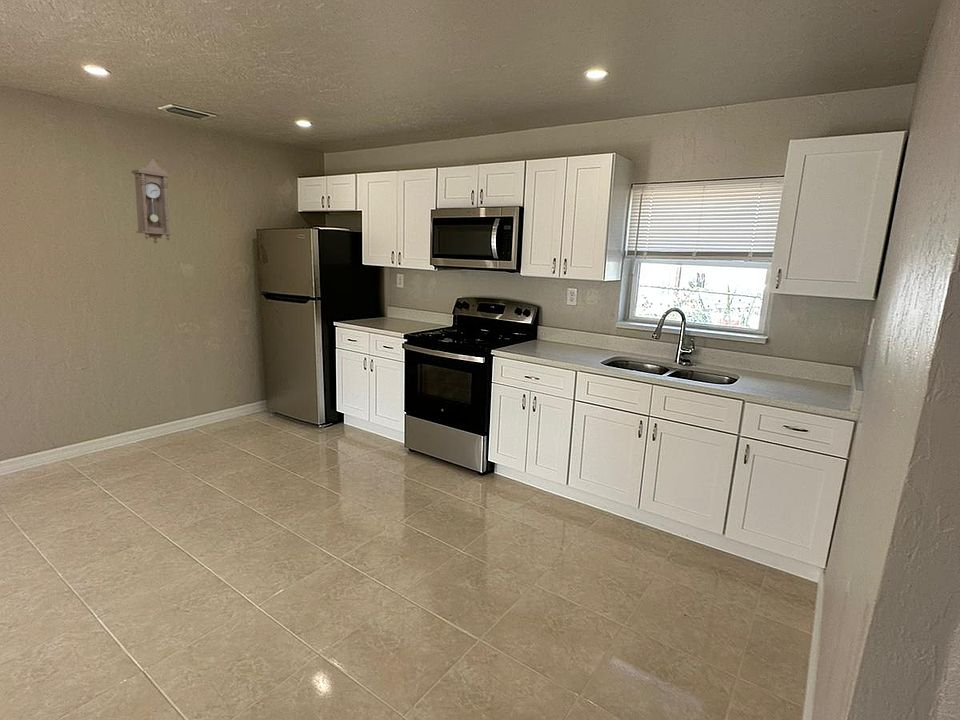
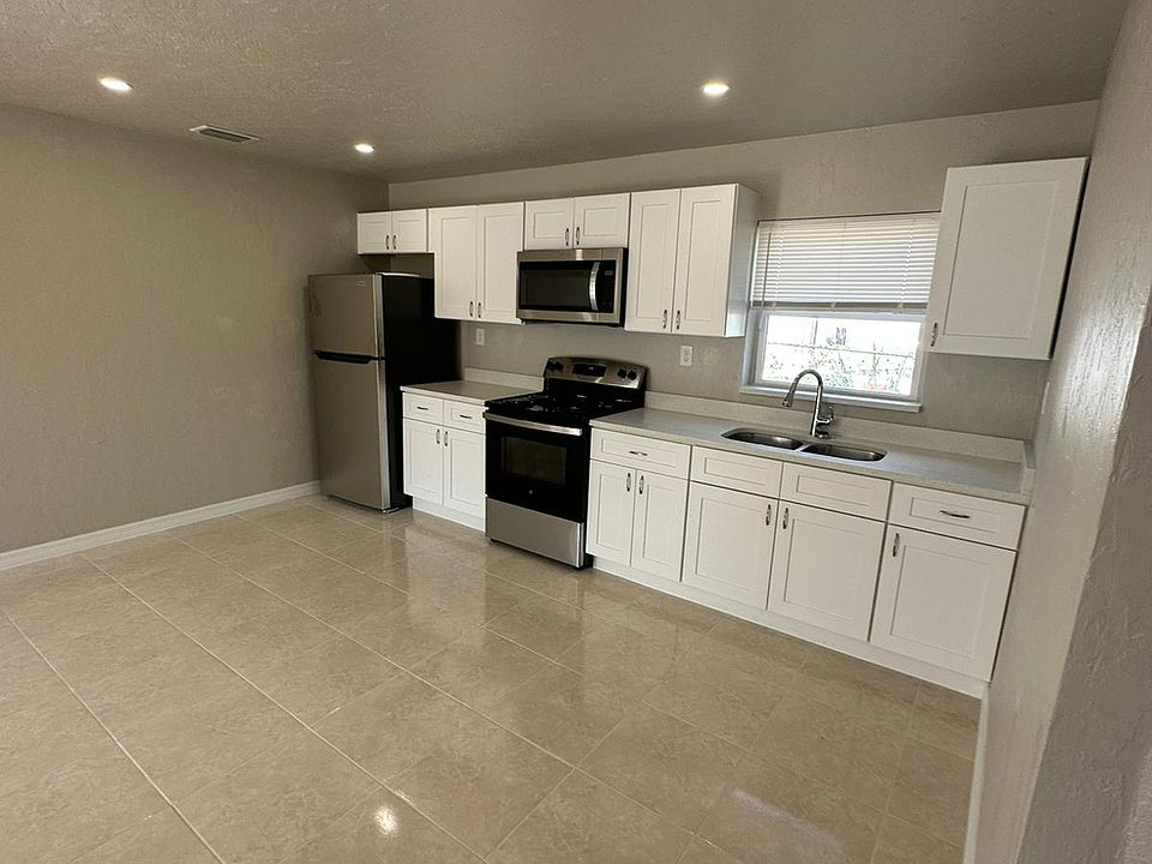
- pendulum clock [130,158,174,245]
